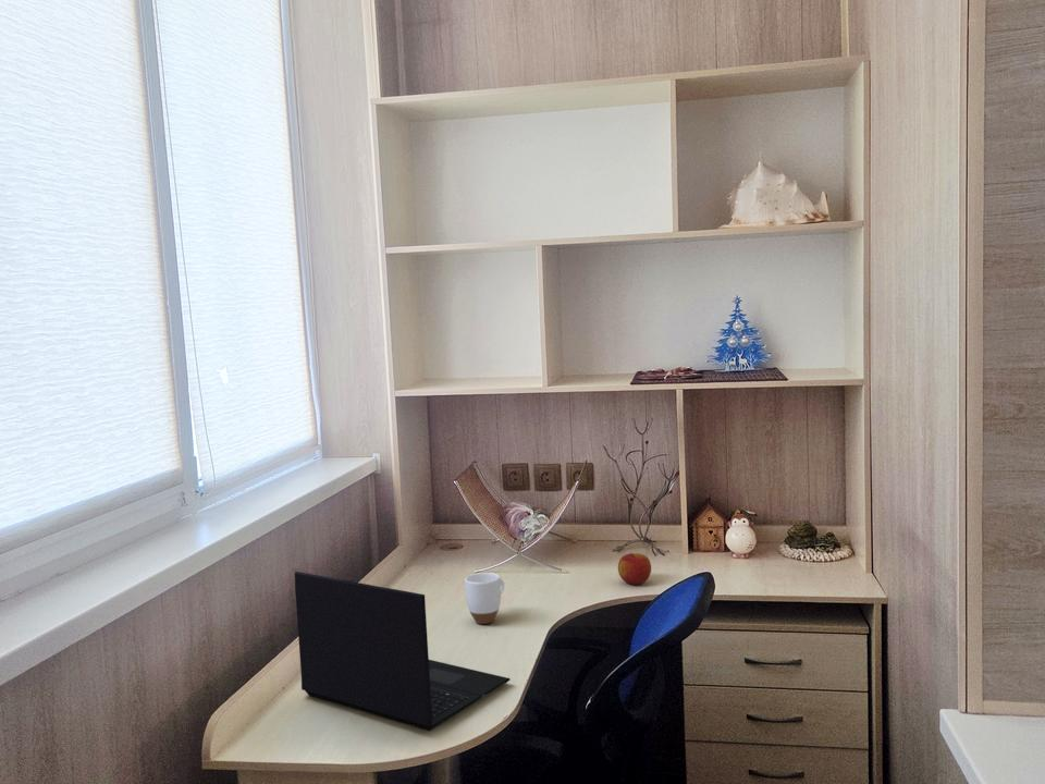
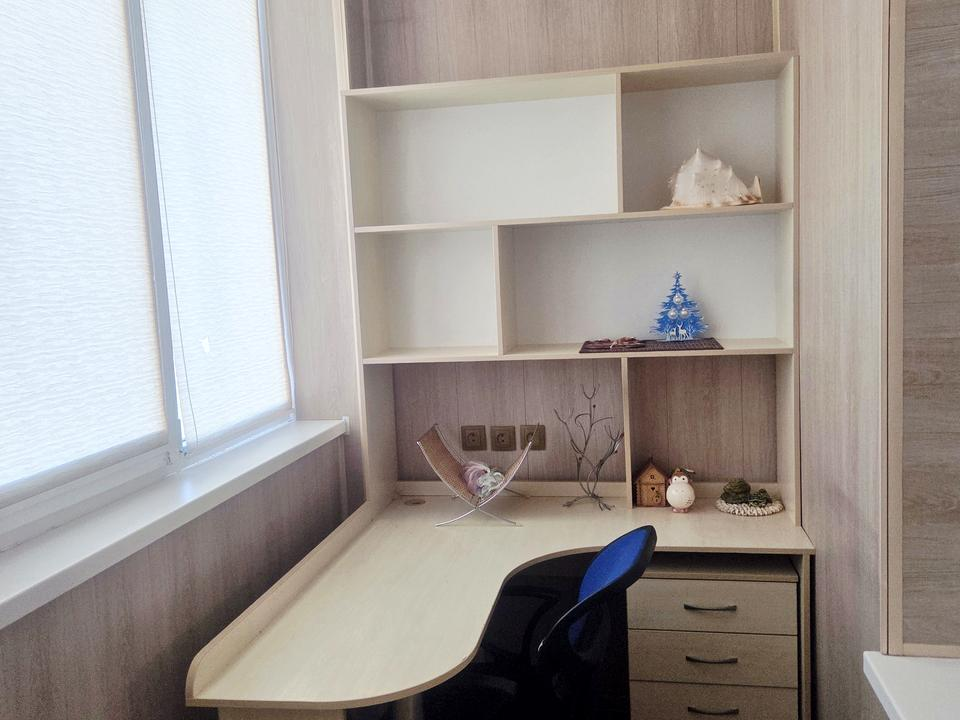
- laptop [294,571,512,732]
- apple [617,552,652,586]
- mug [464,572,505,625]
